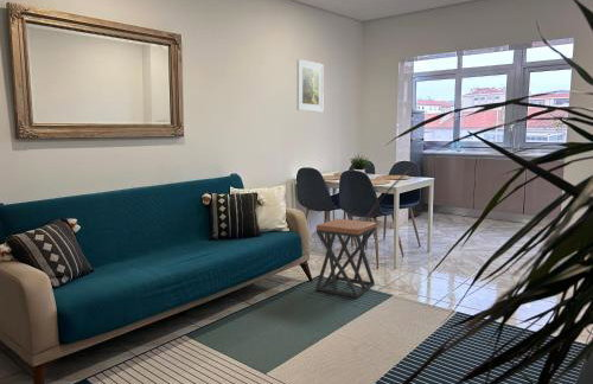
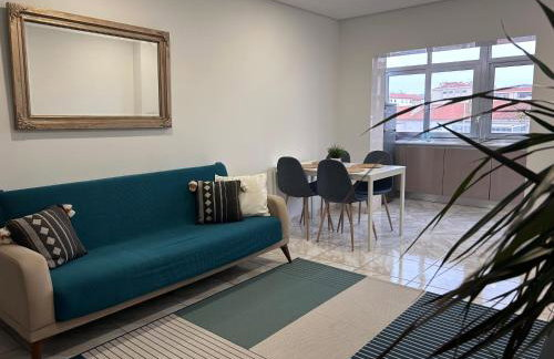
- stool [314,218,377,299]
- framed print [295,58,325,113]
